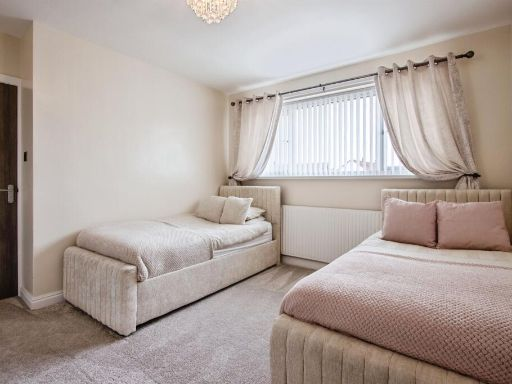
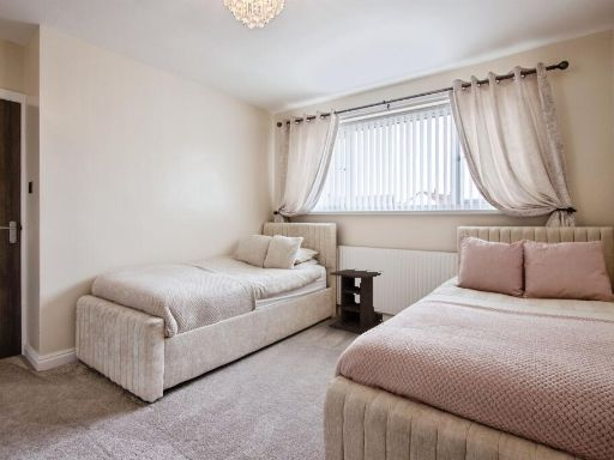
+ nightstand [329,268,385,335]
